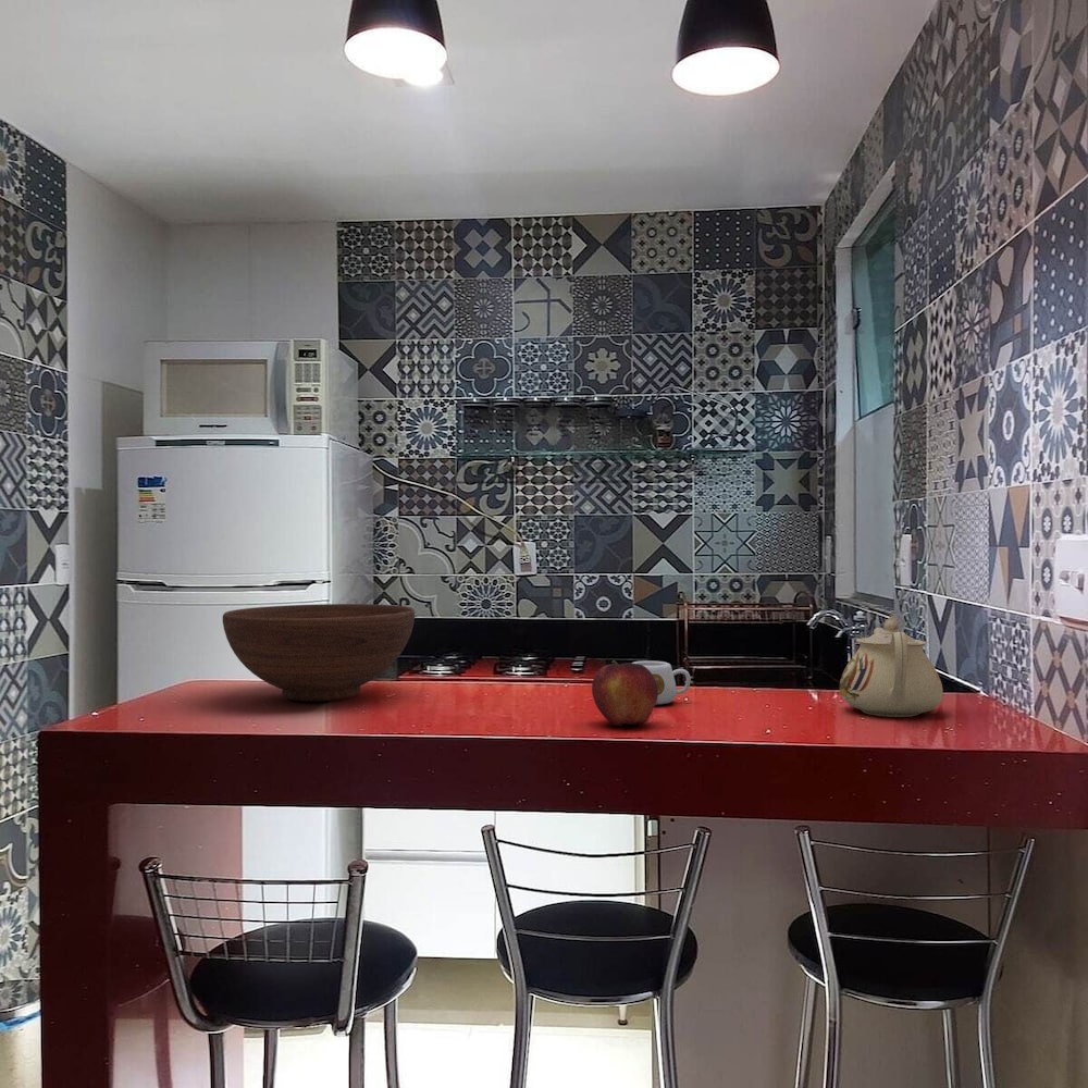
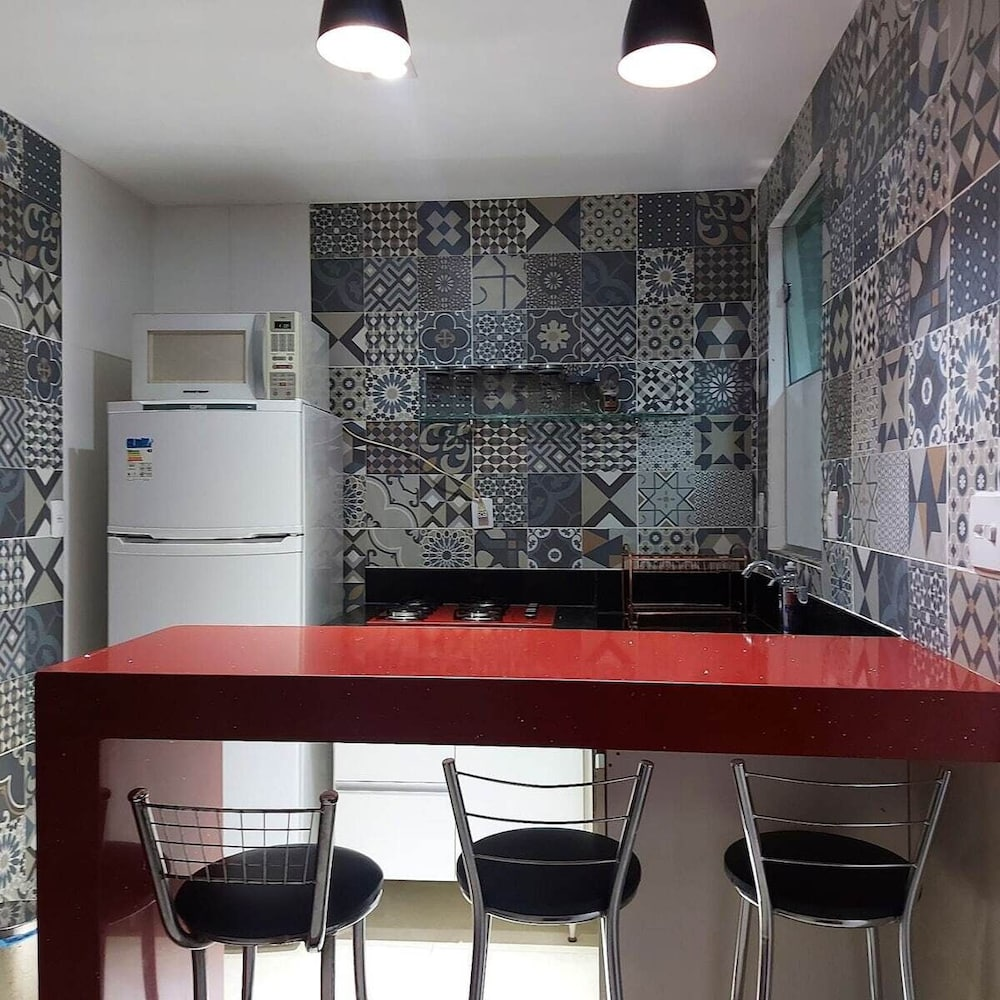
- fruit [591,659,658,727]
- fruit bowl [222,603,416,703]
- teapot [839,615,944,718]
- mug [632,660,692,705]
